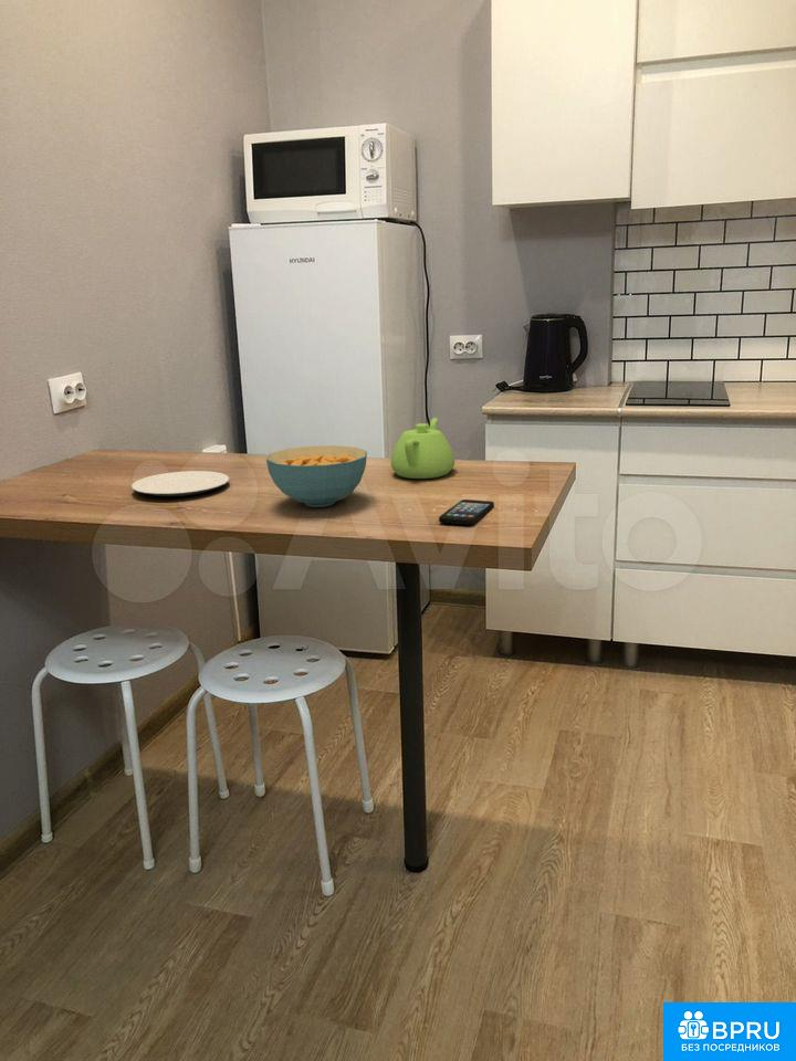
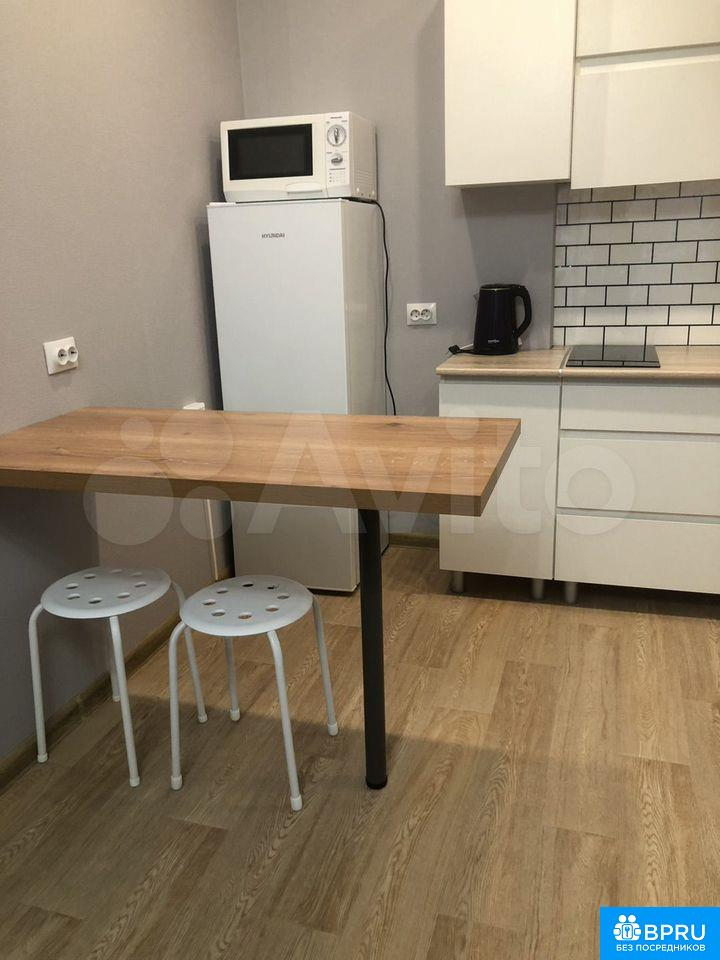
- plate [130,470,230,497]
- cereal bowl [265,444,368,508]
- teapot [390,417,455,480]
- smartphone [438,498,495,526]
